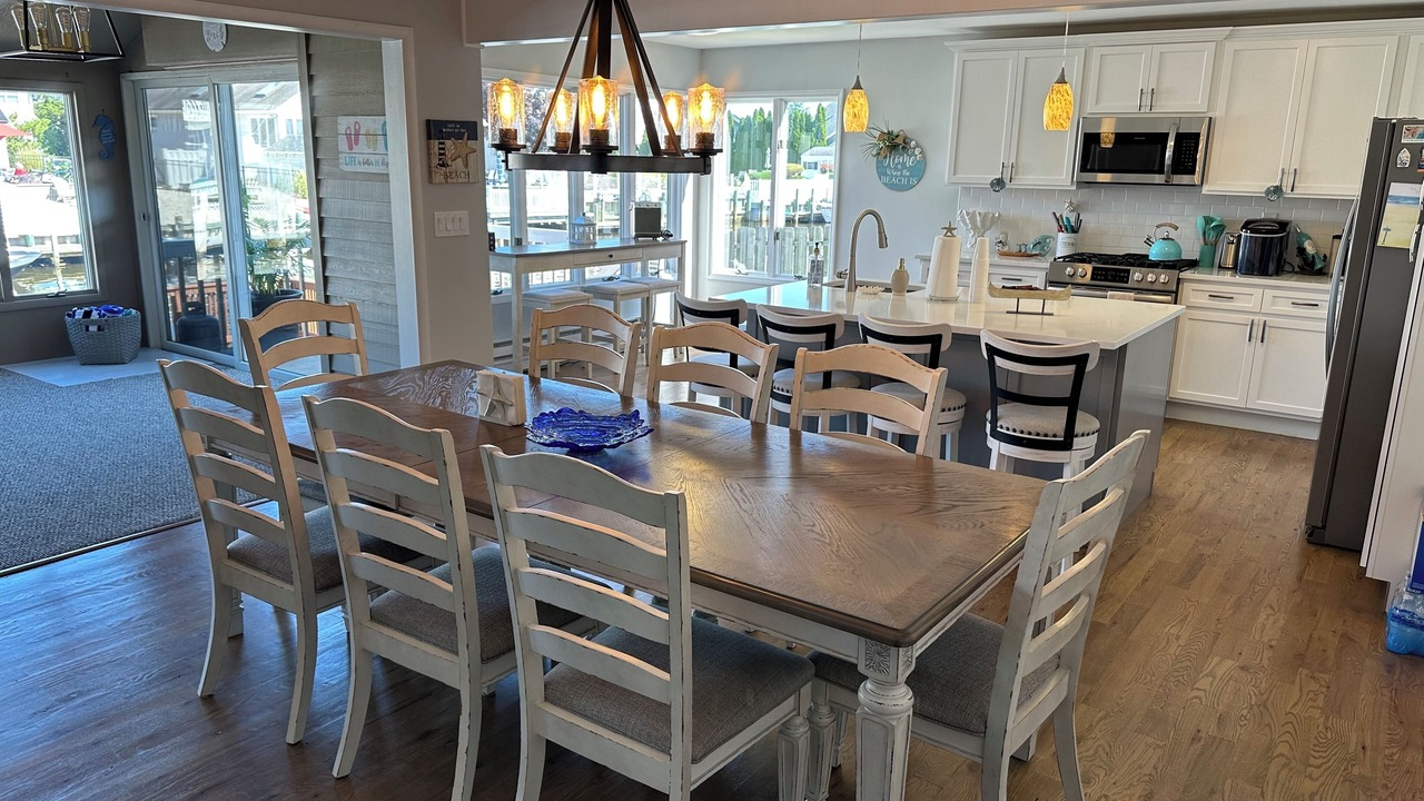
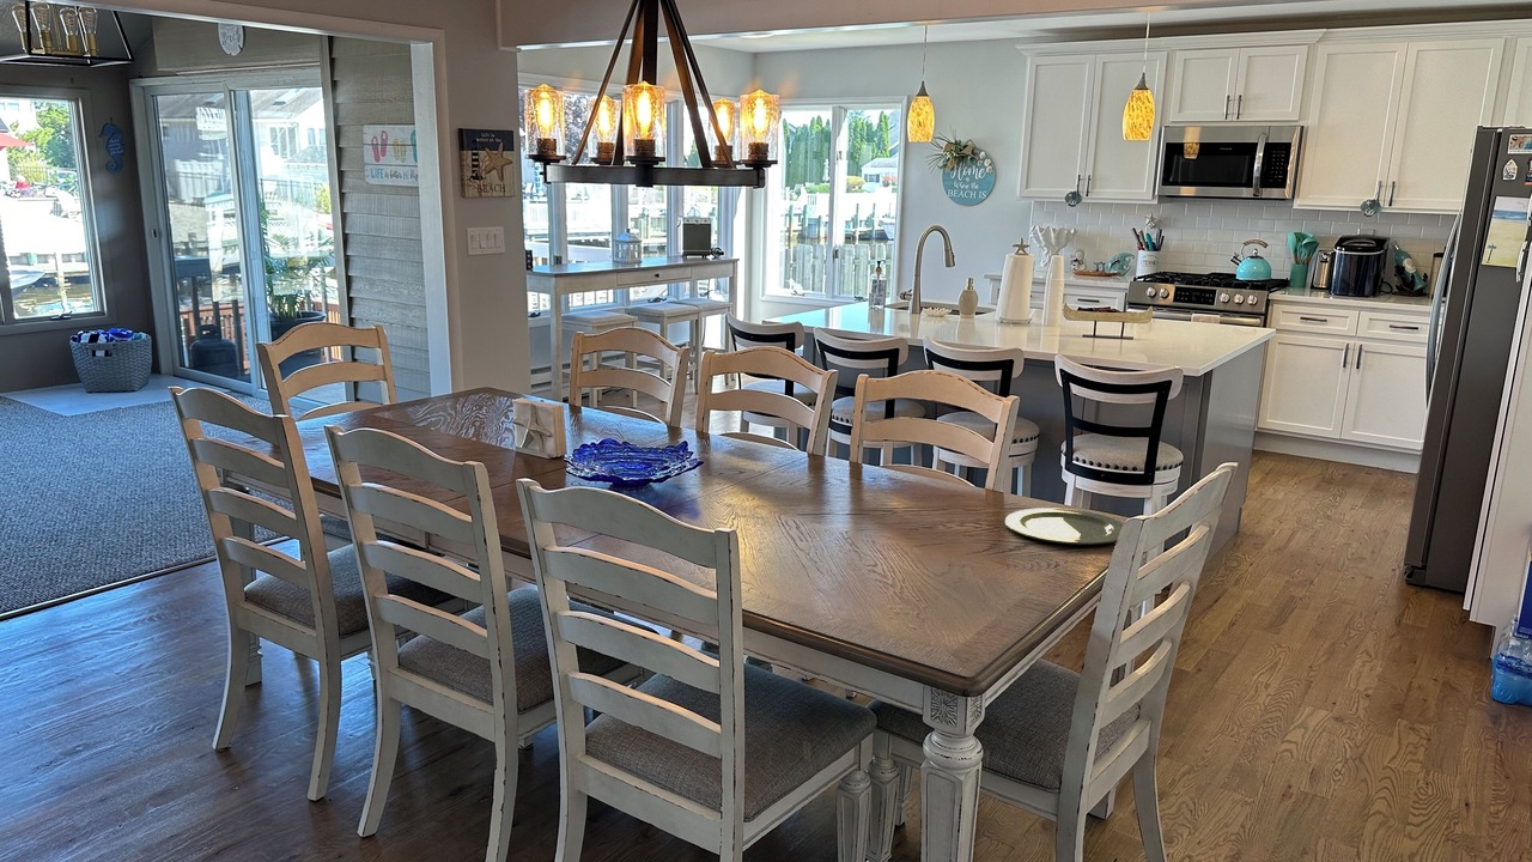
+ plate [1003,506,1125,546]
